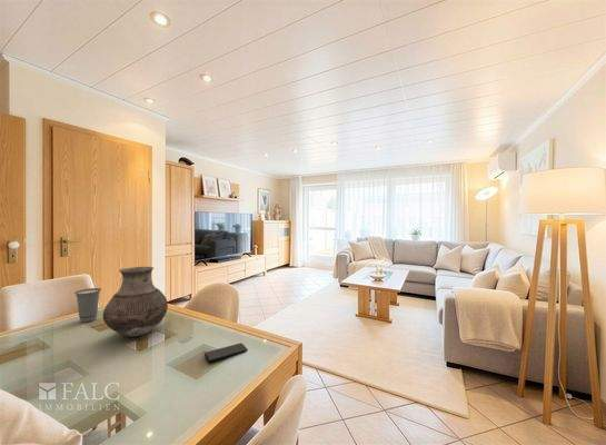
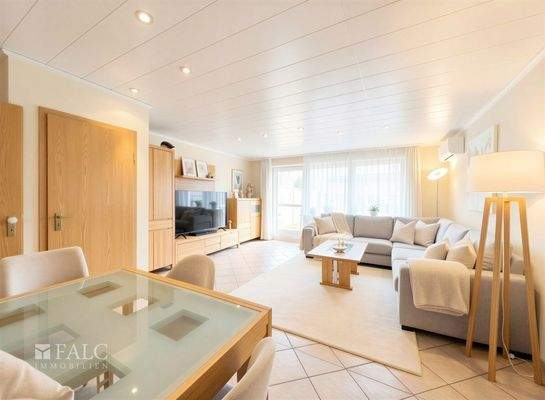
- smartphone [203,342,248,364]
- cup [73,287,102,324]
- vase [101,266,169,338]
